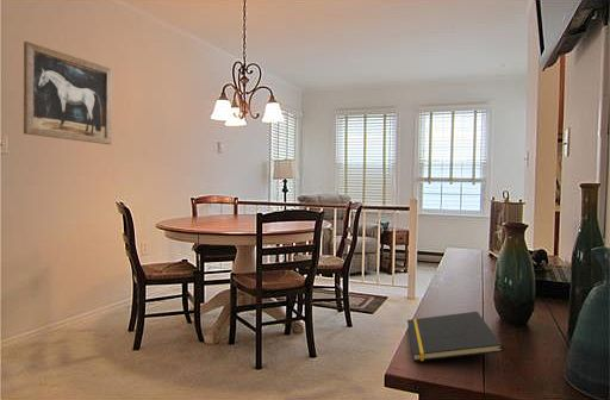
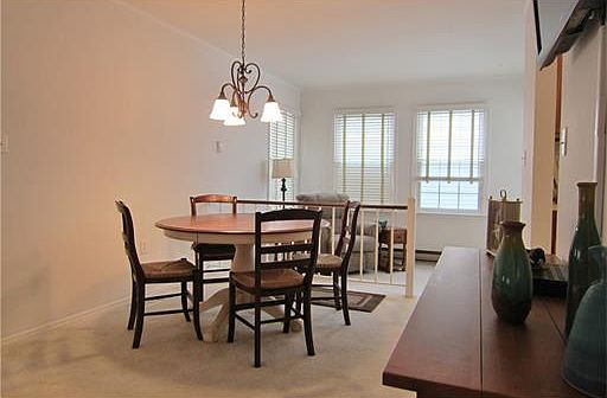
- wall art [23,40,113,145]
- notepad [406,311,504,362]
